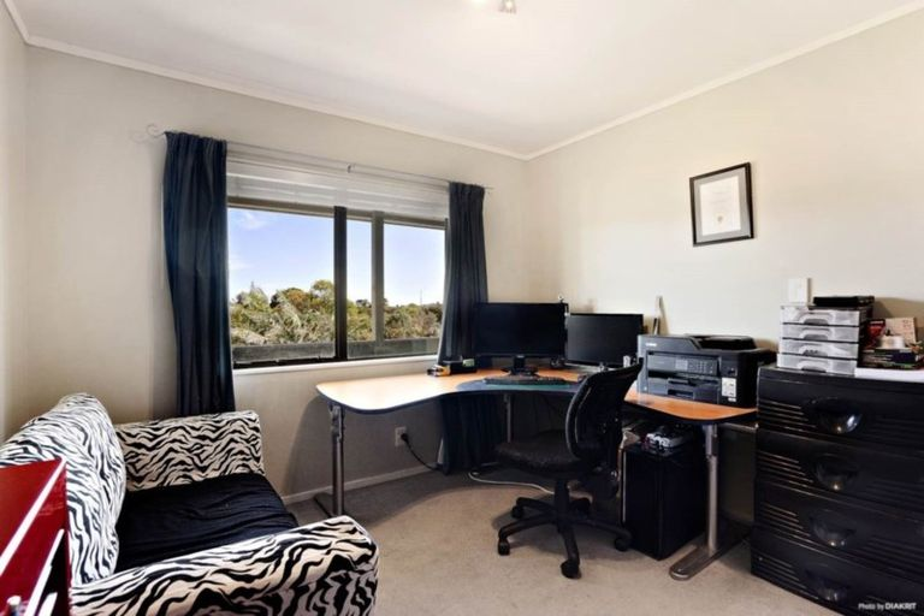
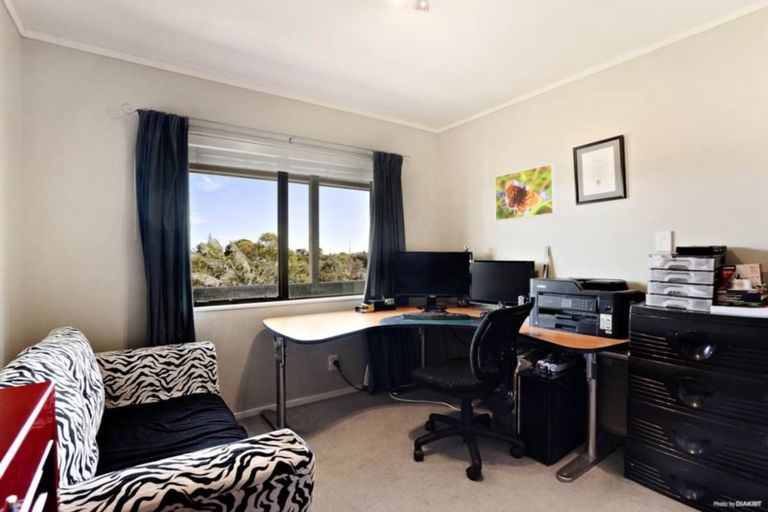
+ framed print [494,162,557,222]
